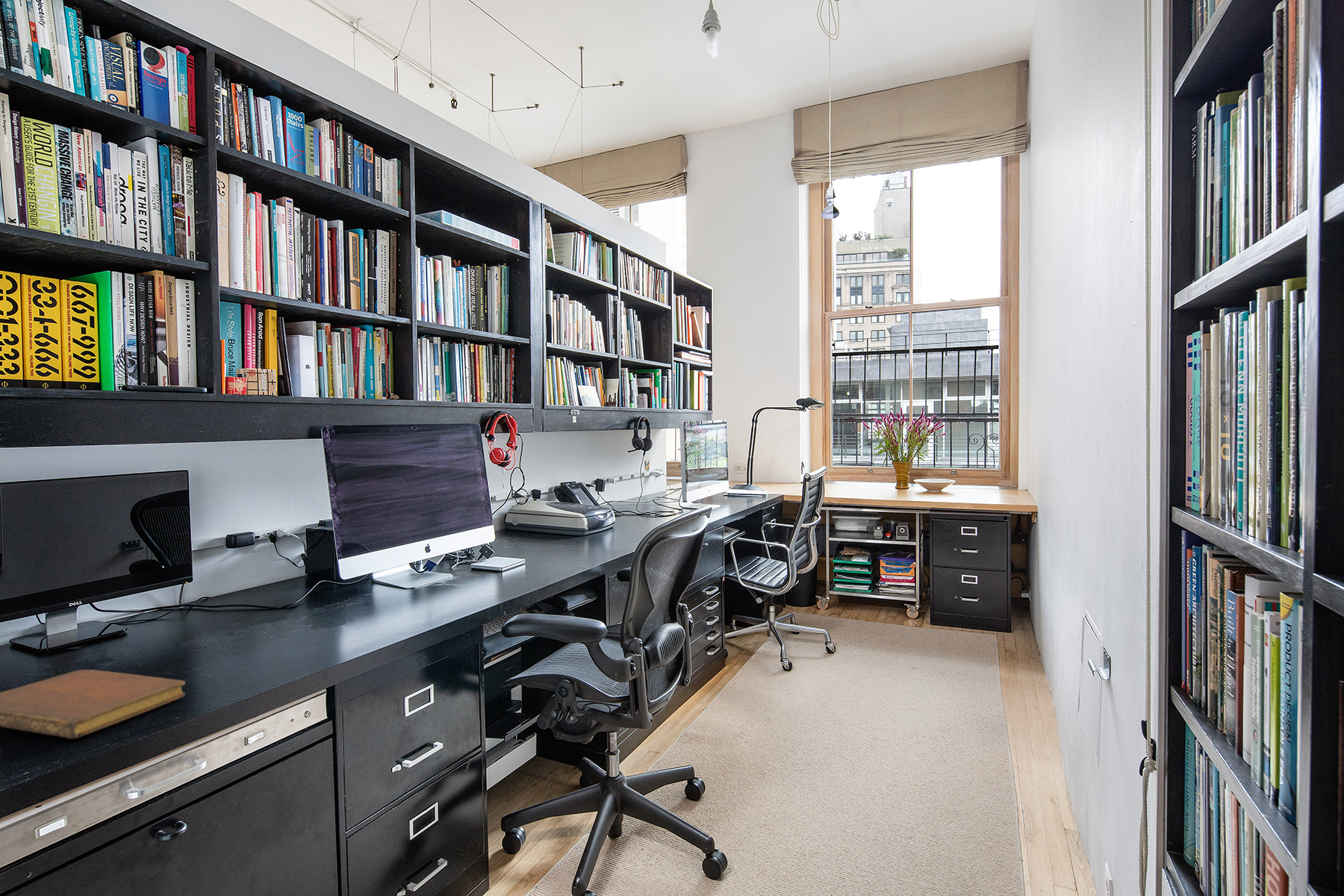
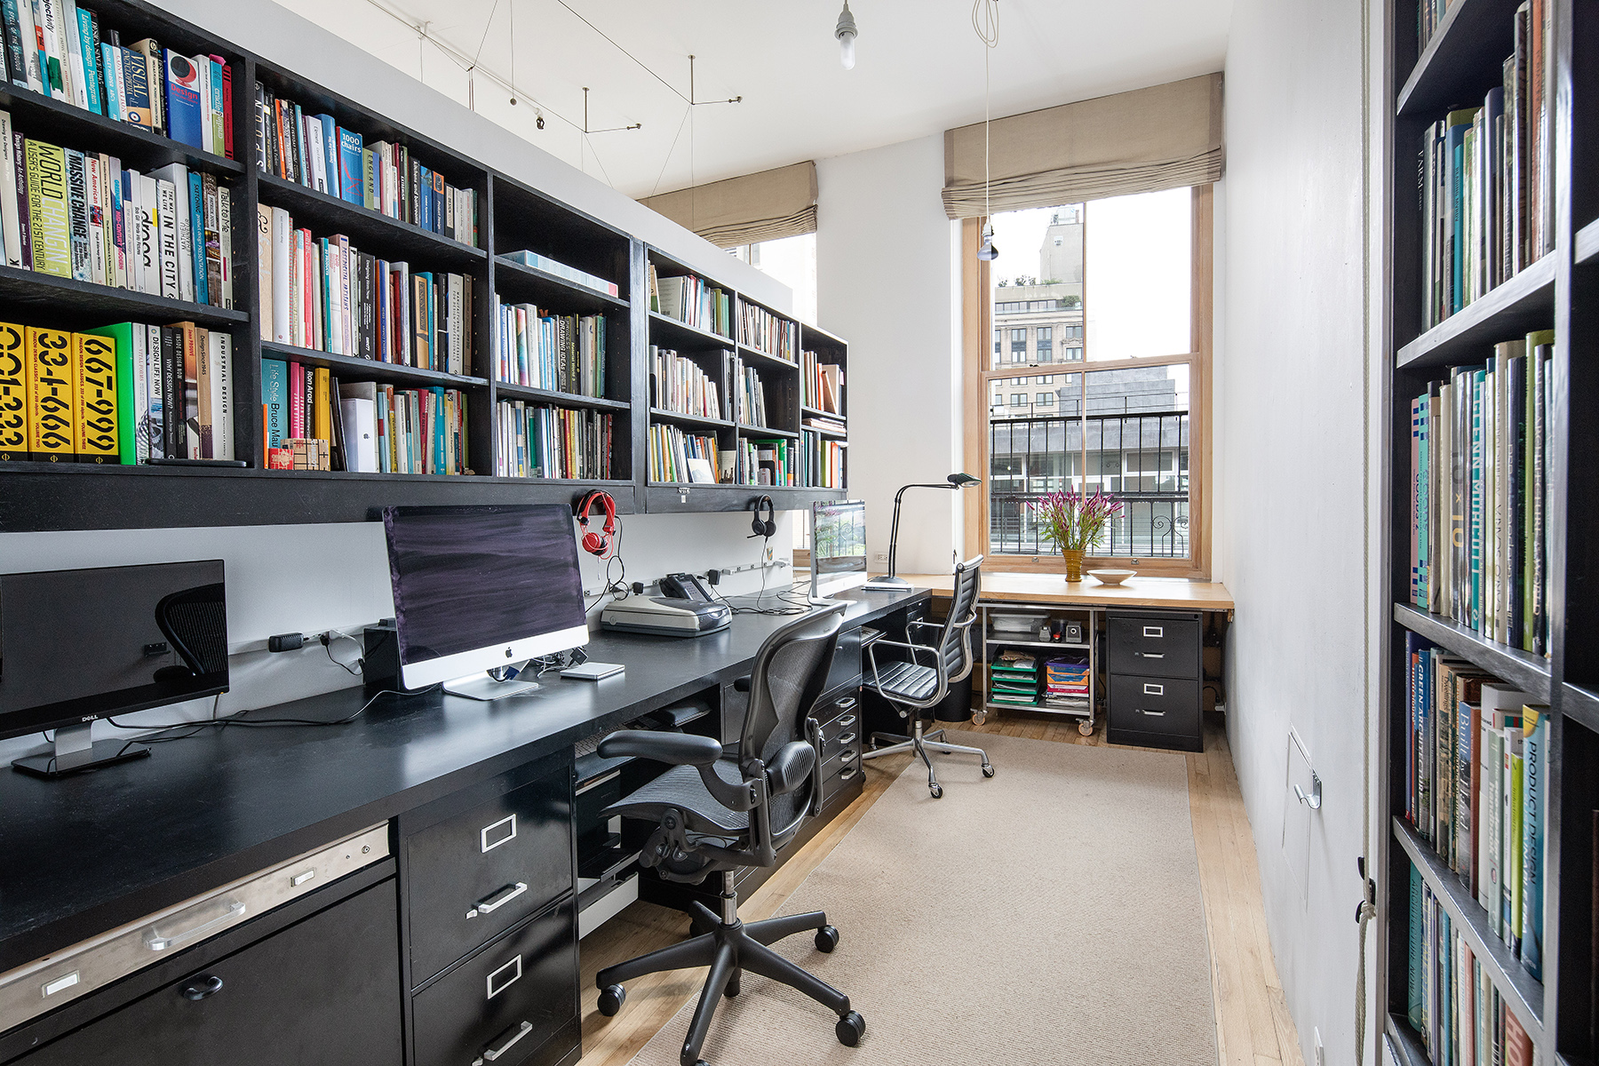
- notebook [0,669,186,739]
